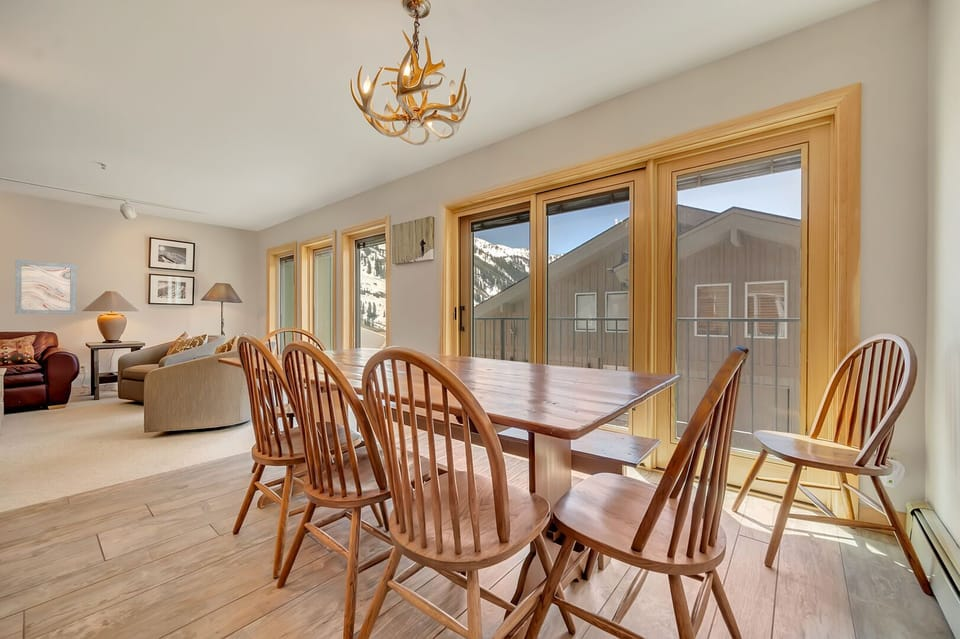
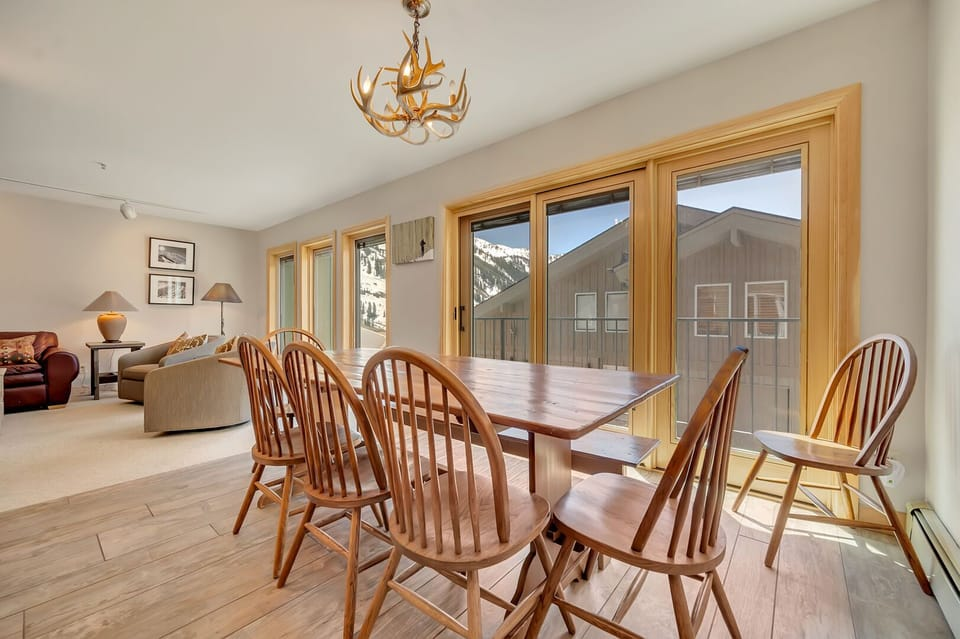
- wall art [14,259,77,315]
